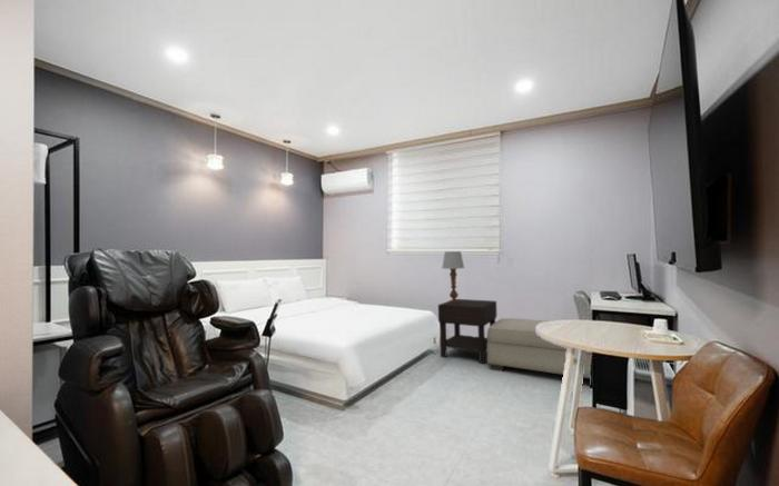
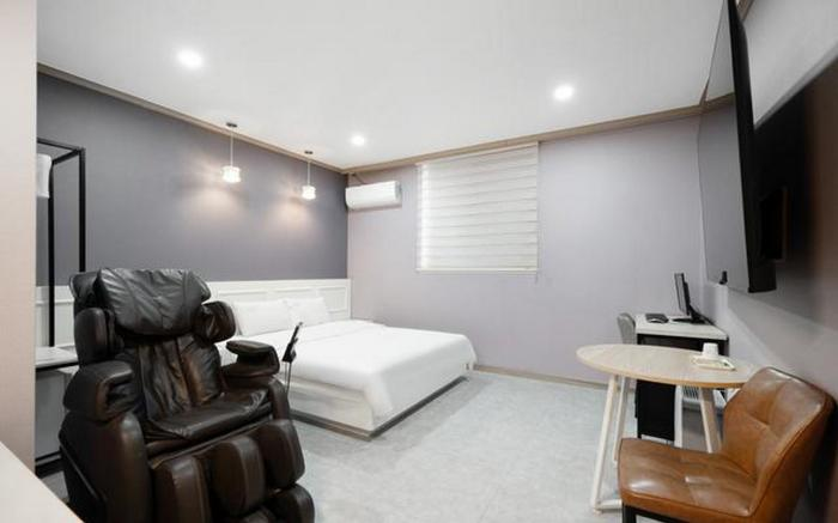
- table lamp [441,250,465,304]
- nightstand [437,298,497,365]
- ottoman [485,317,593,379]
